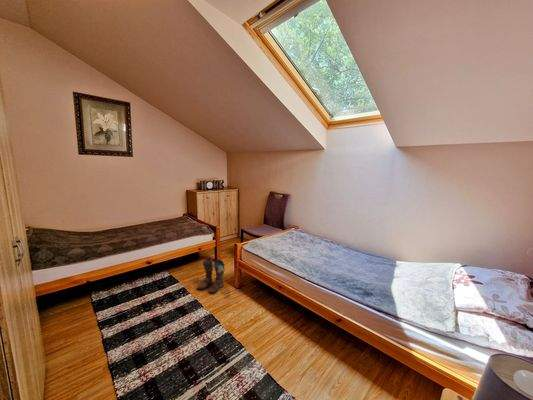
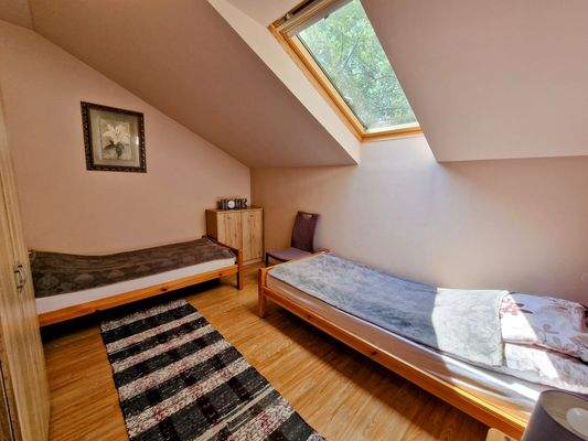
- boots [196,257,226,294]
